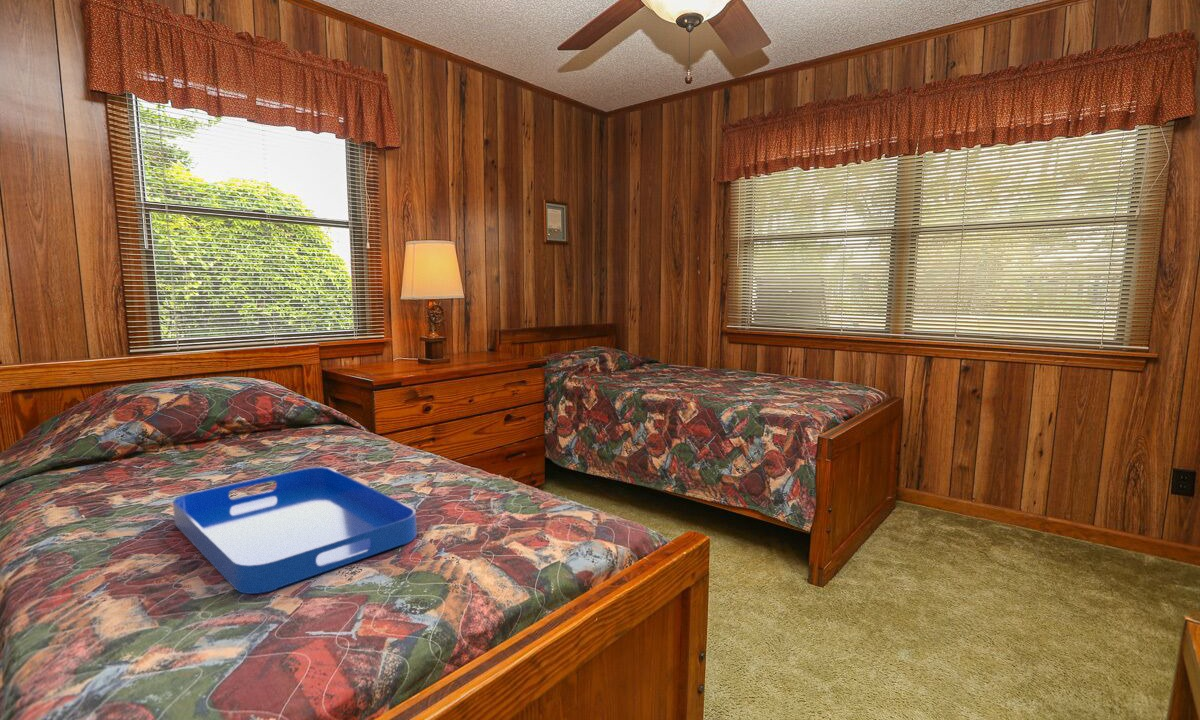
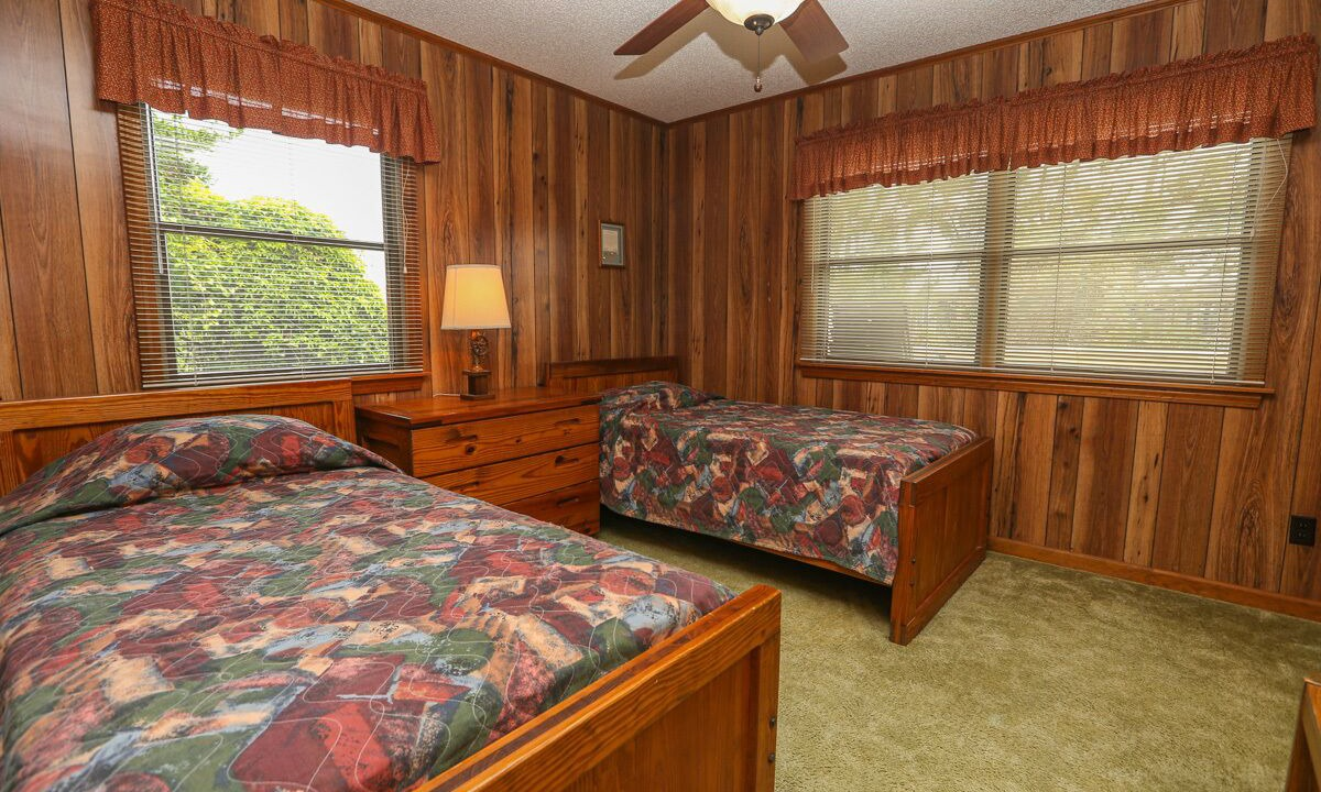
- serving tray [172,466,418,595]
